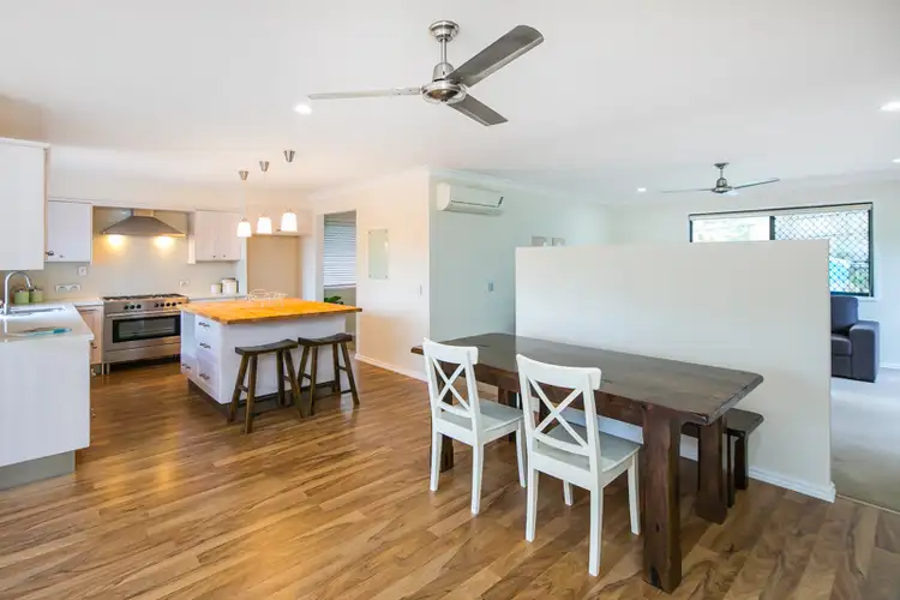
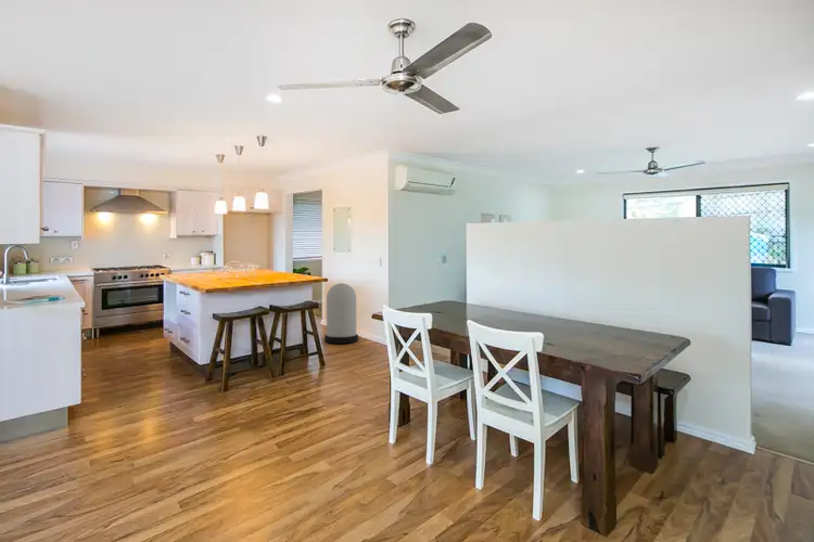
+ trash can [323,282,359,345]
